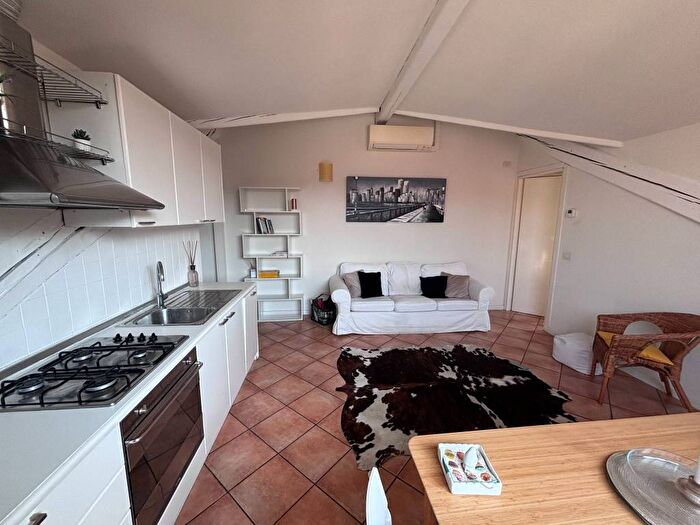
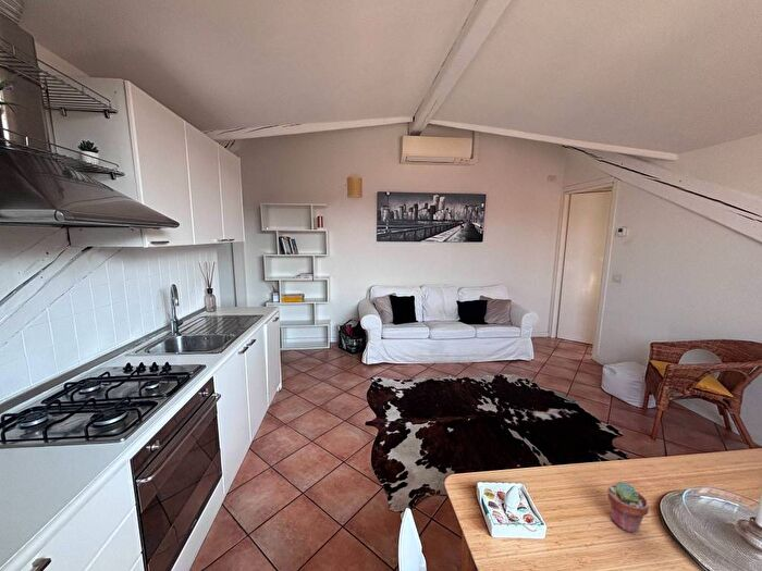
+ potted succulent [606,480,650,535]
